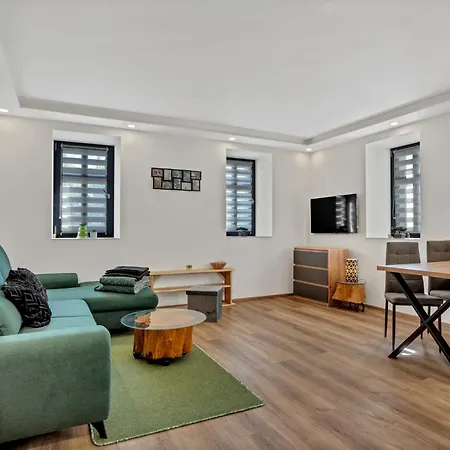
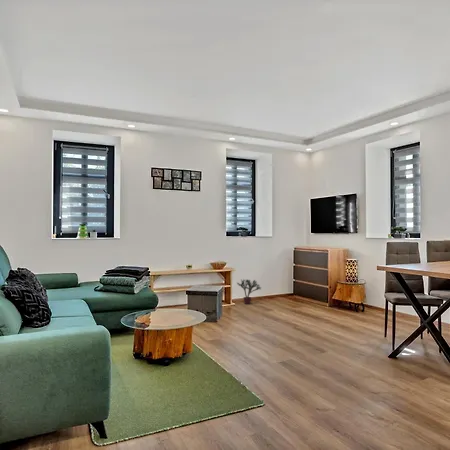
+ potted plant [235,278,262,305]
